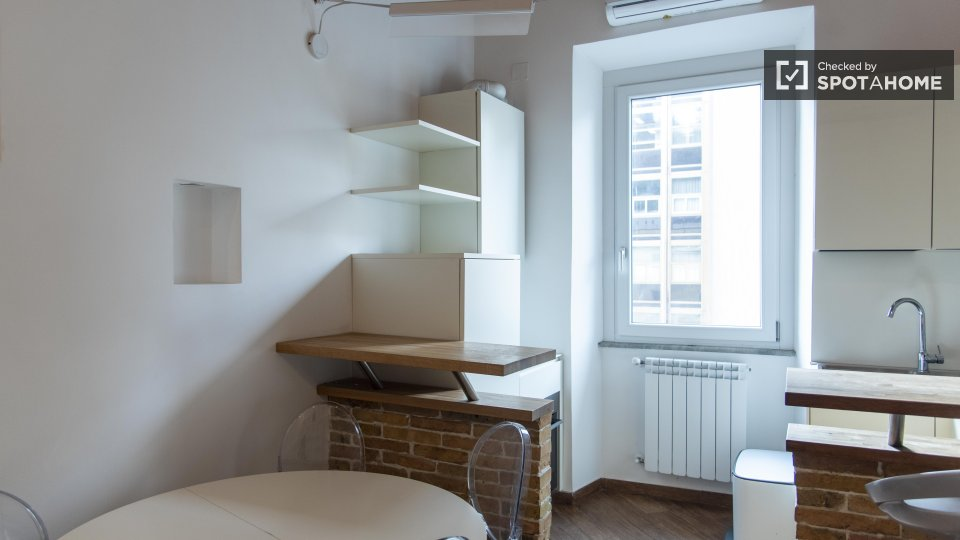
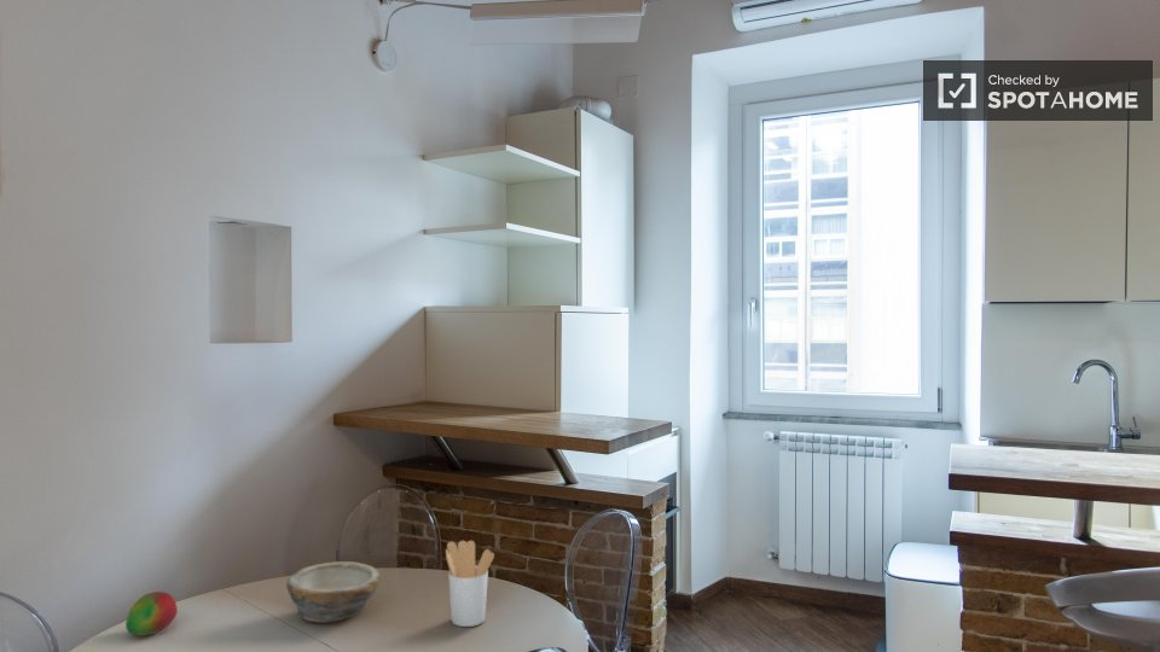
+ bowl [285,560,381,624]
+ utensil holder [445,540,495,628]
+ fruit [124,590,179,638]
